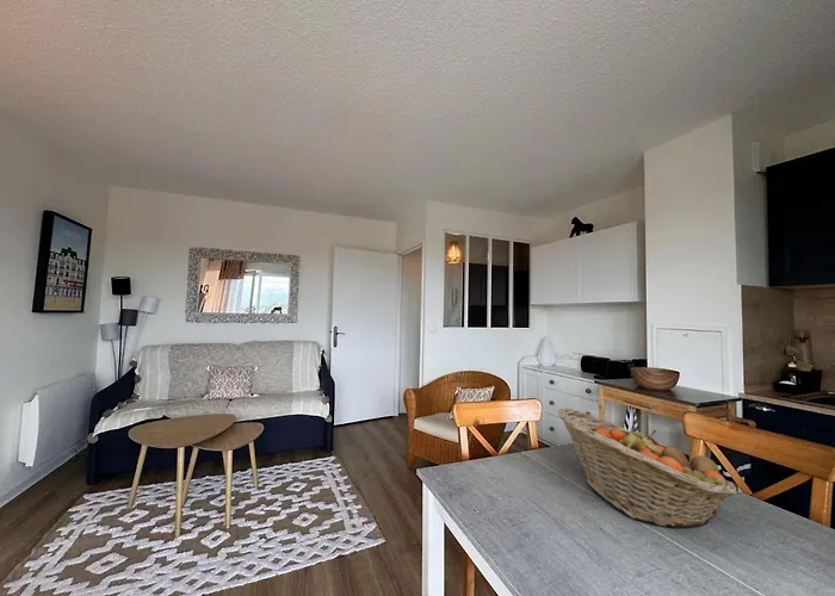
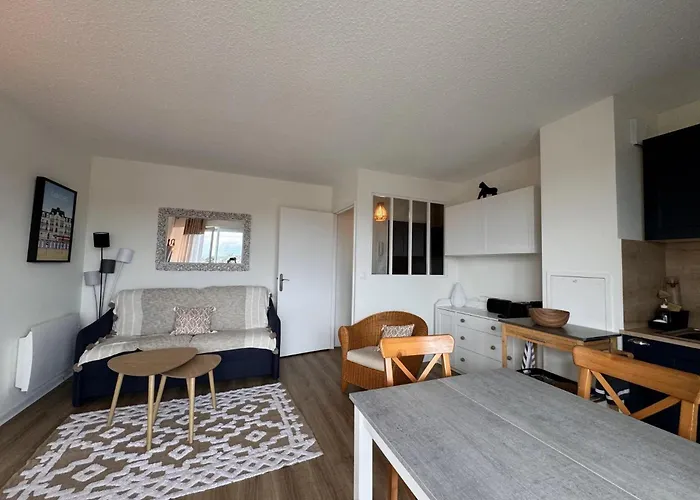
- fruit basket [557,408,738,529]
